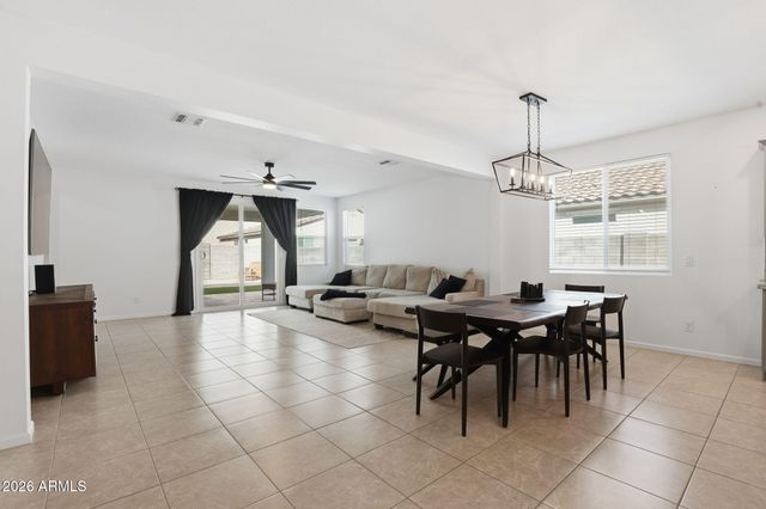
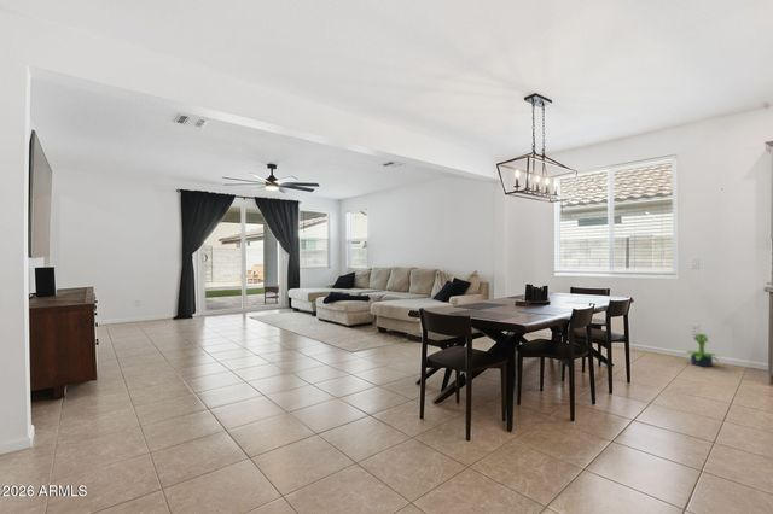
+ potted plant [681,333,722,368]
